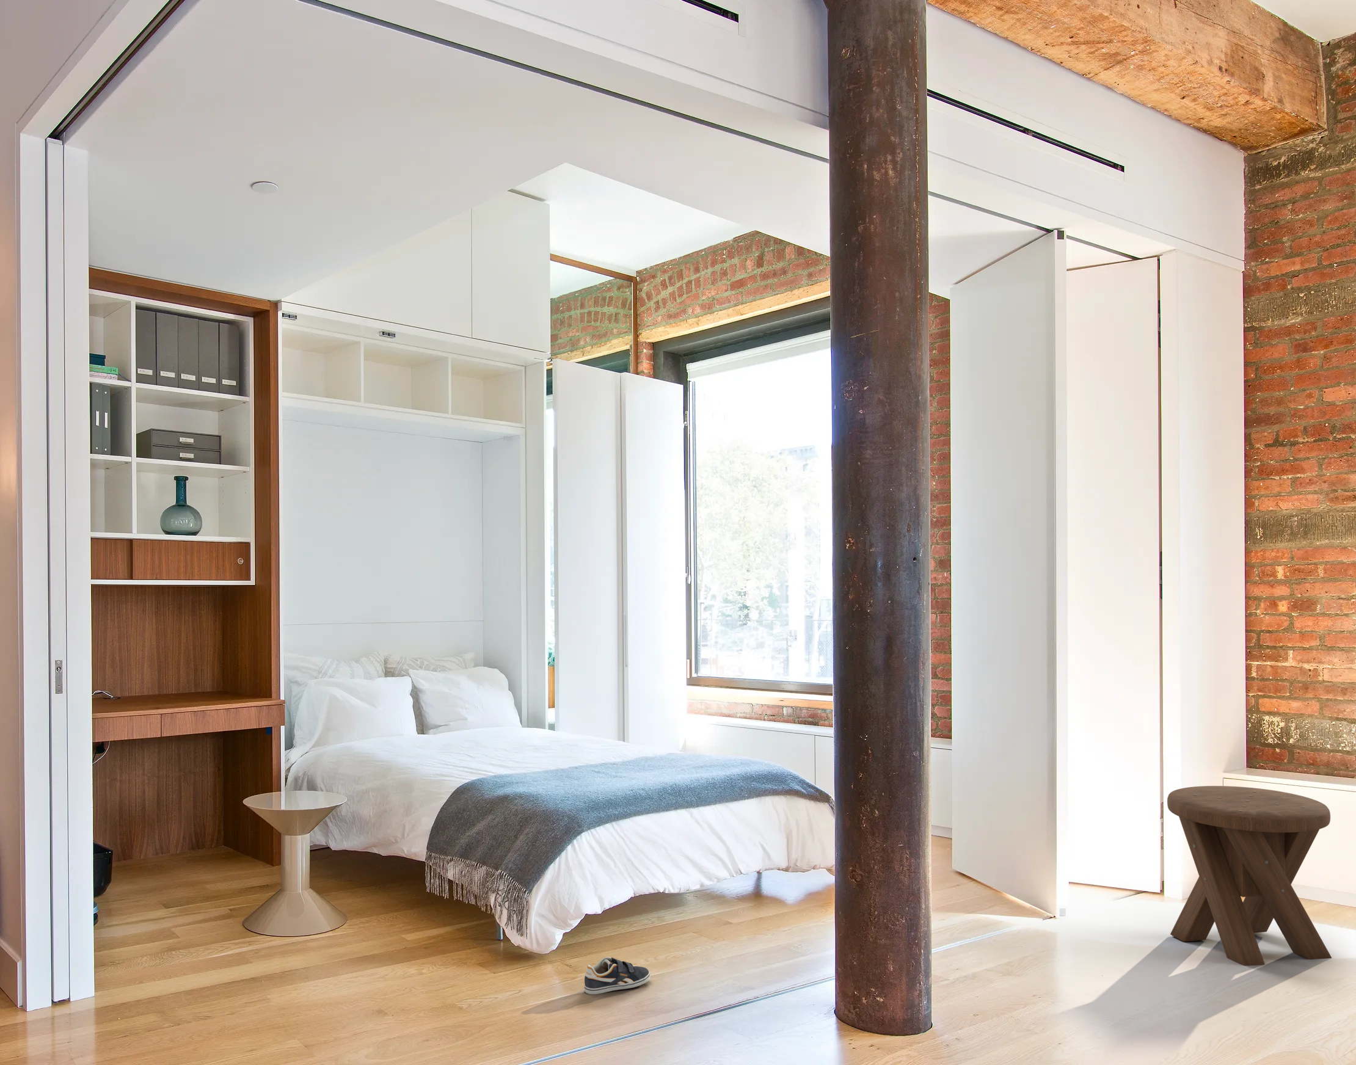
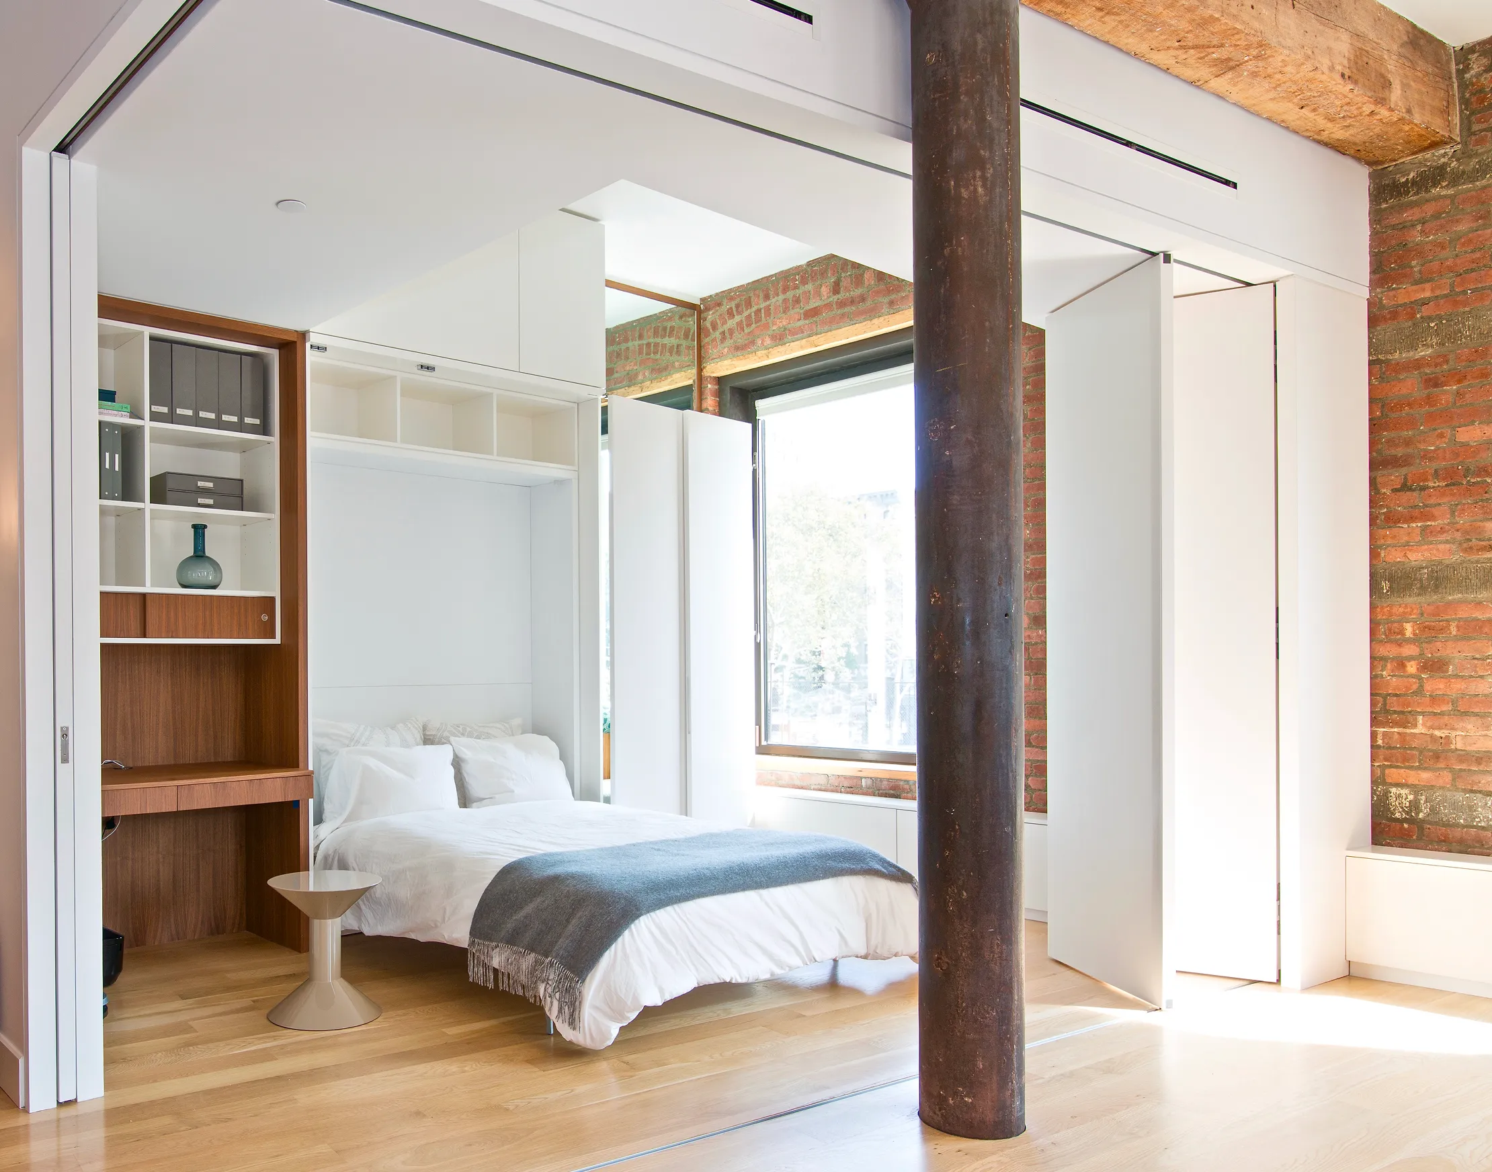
- music stool [1167,786,1332,967]
- sneaker [584,956,650,995]
